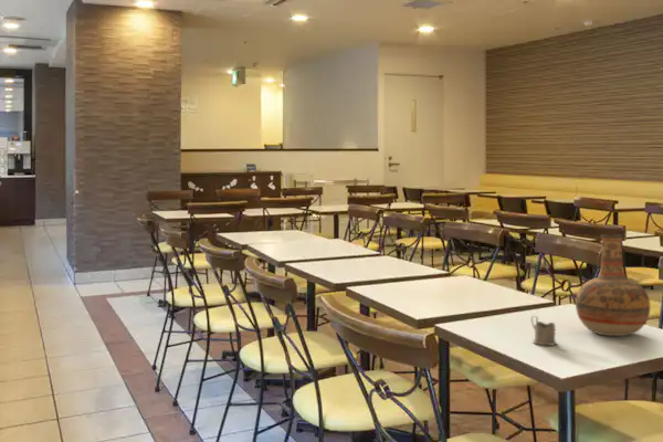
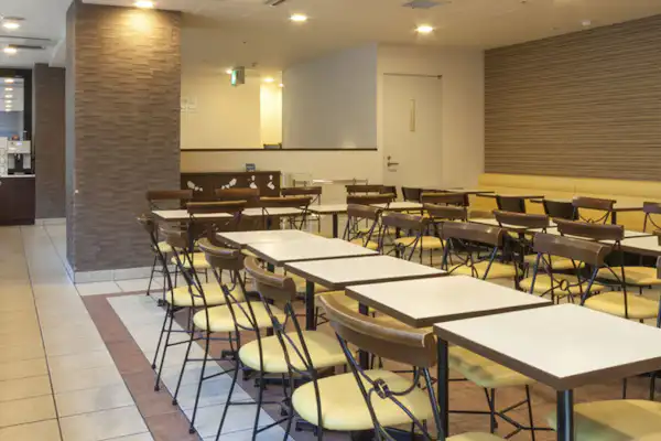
- tea glass holder [530,315,558,346]
- vase [575,233,651,337]
